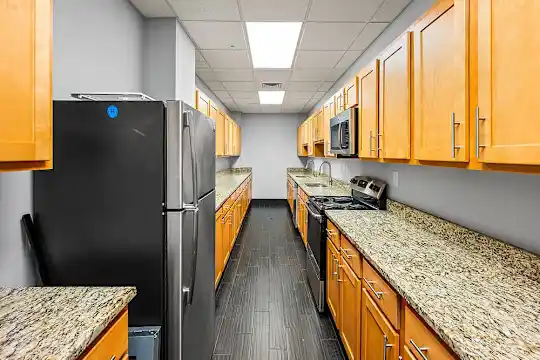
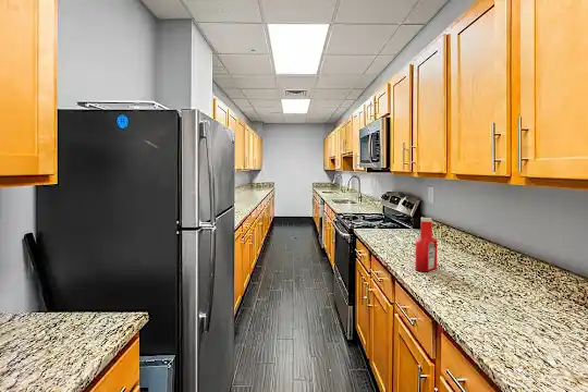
+ soap bottle [415,217,438,272]
